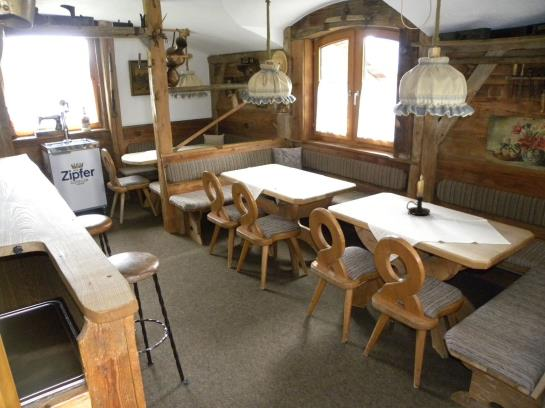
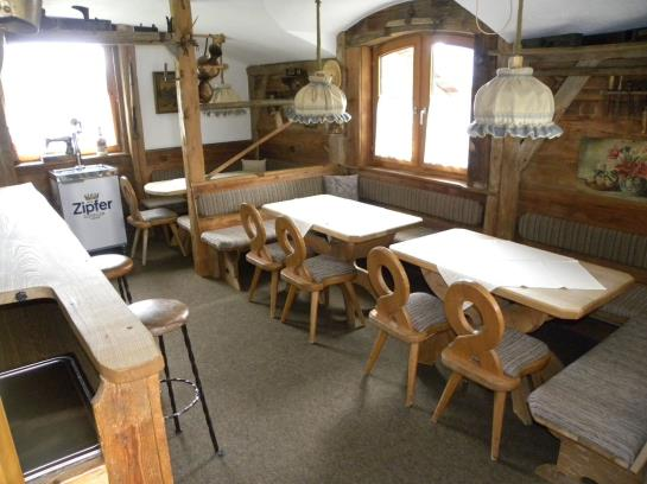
- candle holder [406,174,431,216]
